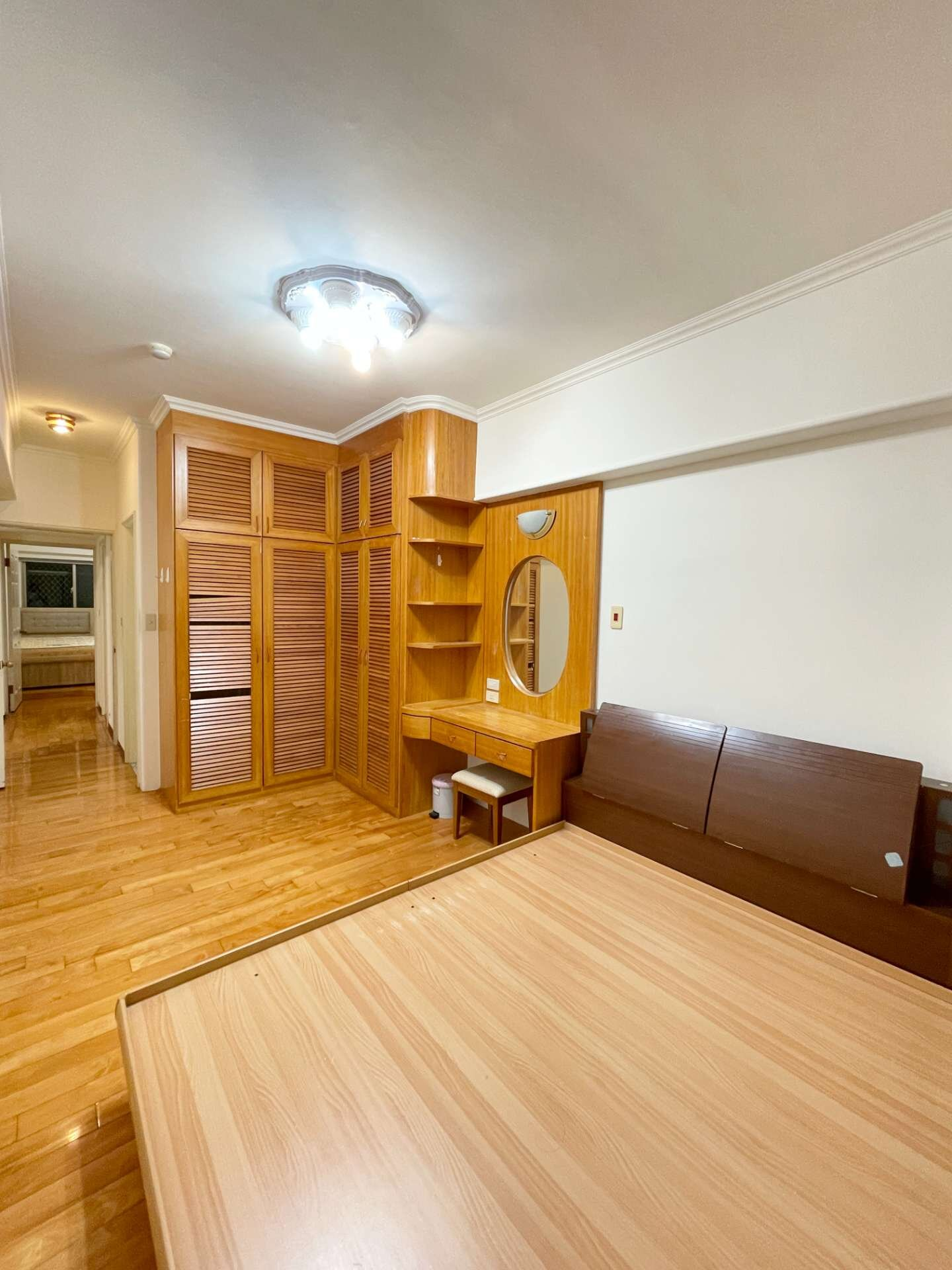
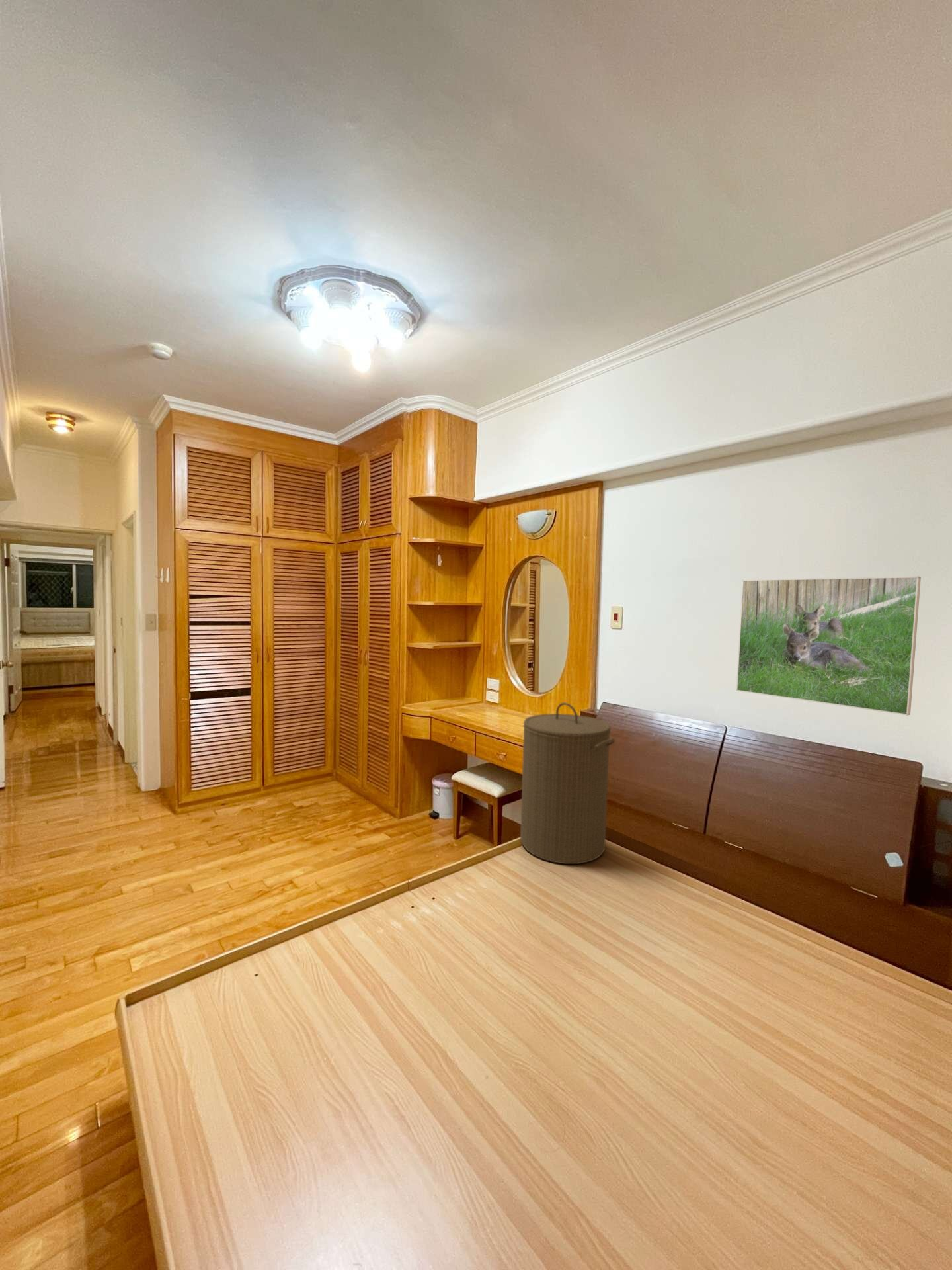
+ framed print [736,576,922,716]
+ laundry hamper [520,702,615,865]
